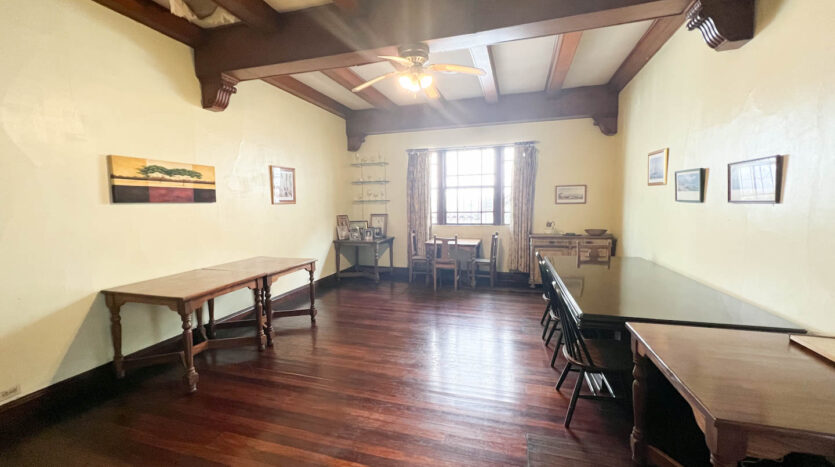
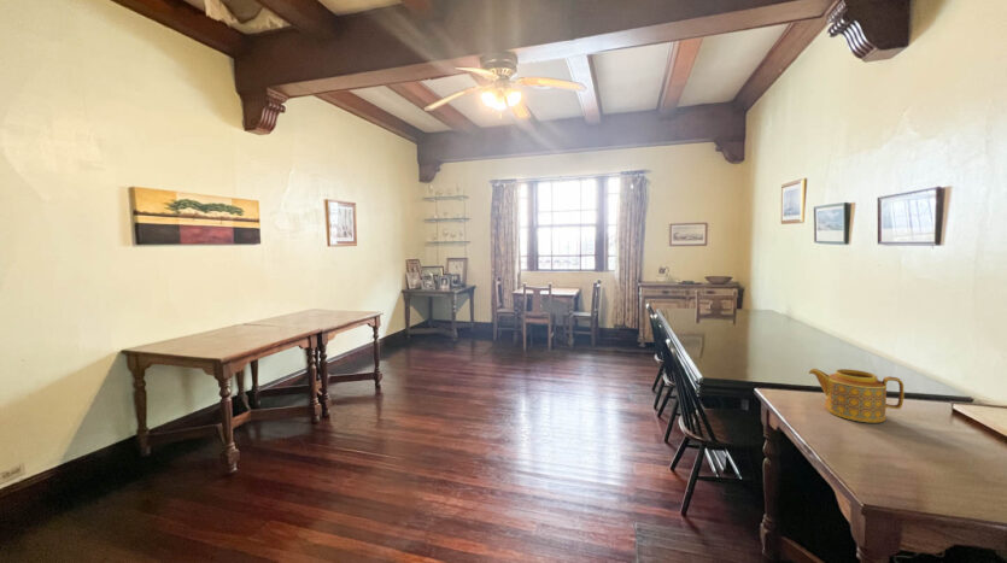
+ teapot [807,368,904,424]
